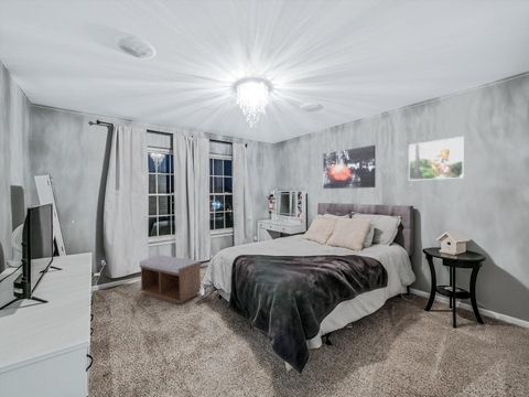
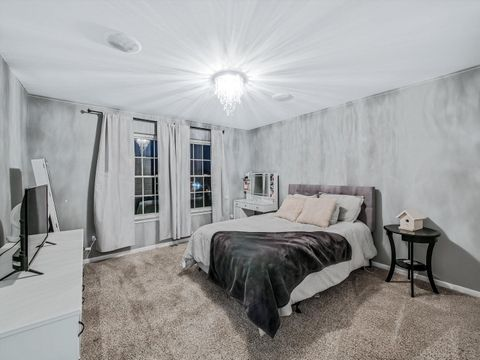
- bench [139,255,202,305]
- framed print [408,136,465,182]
- wall art [322,144,377,190]
